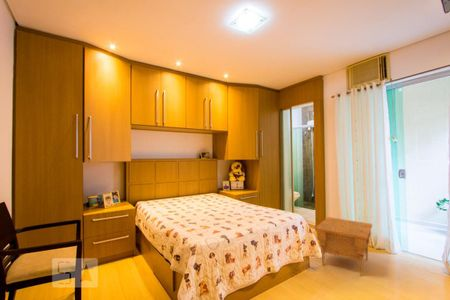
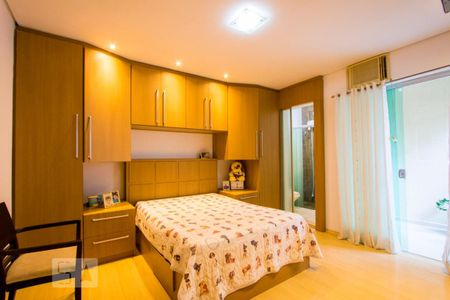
- nightstand [314,216,373,277]
